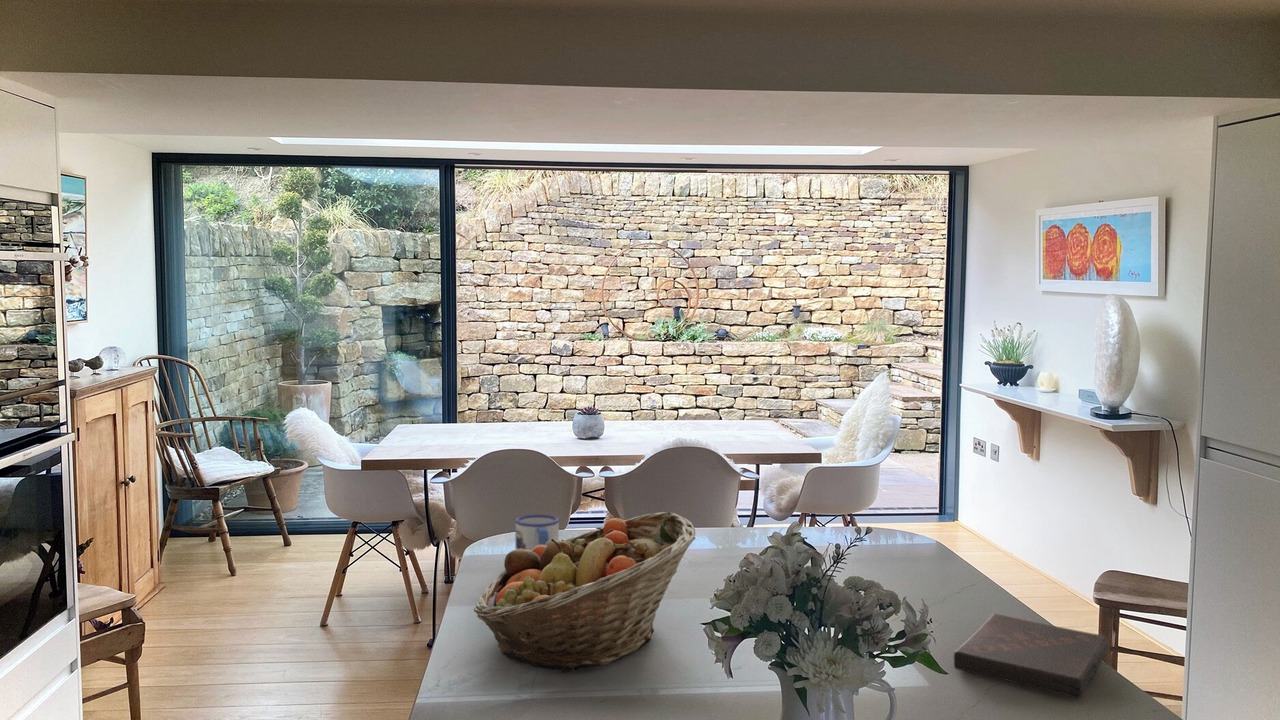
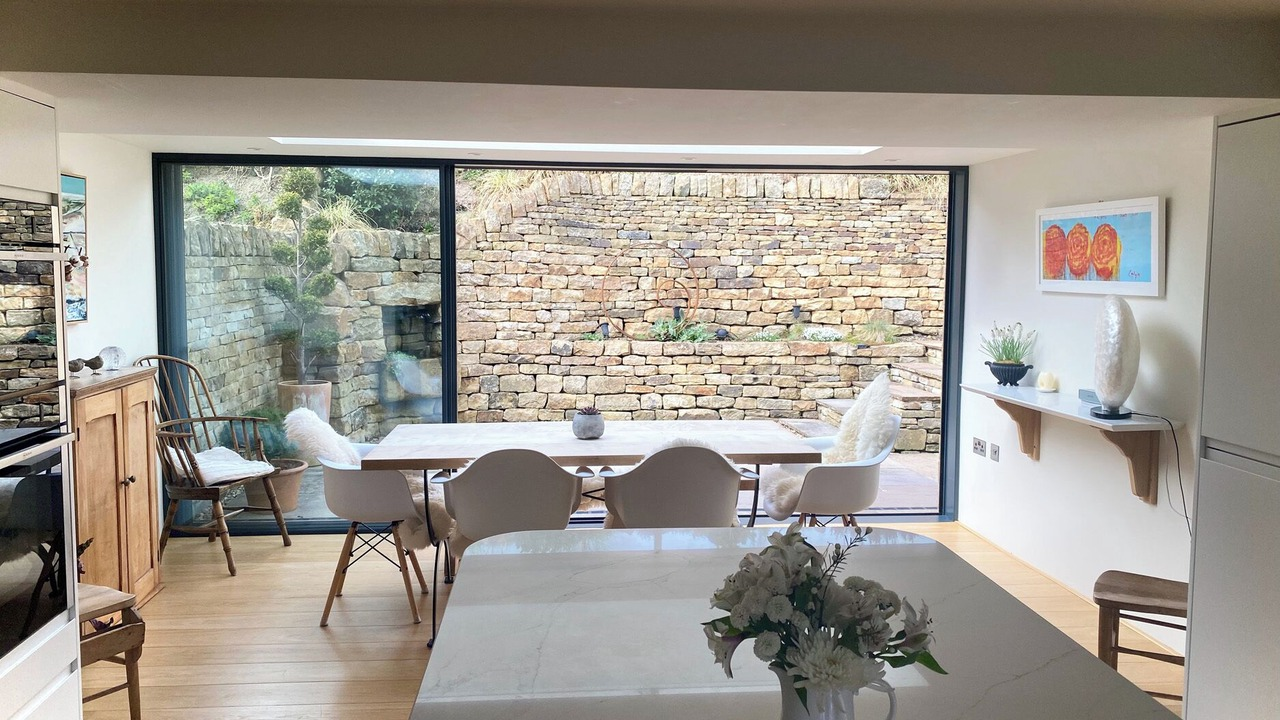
- mug [515,514,560,551]
- book [953,613,1109,699]
- fruit basket [473,511,696,674]
